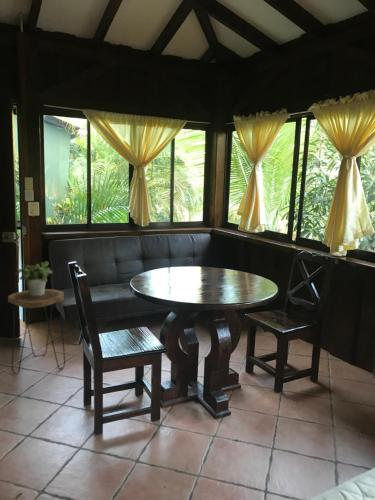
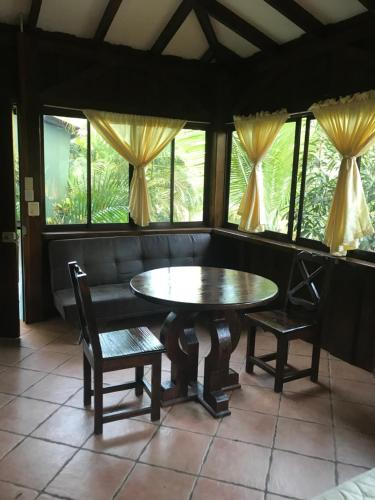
- potted plant [14,260,53,296]
- side table [7,288,66,376]
